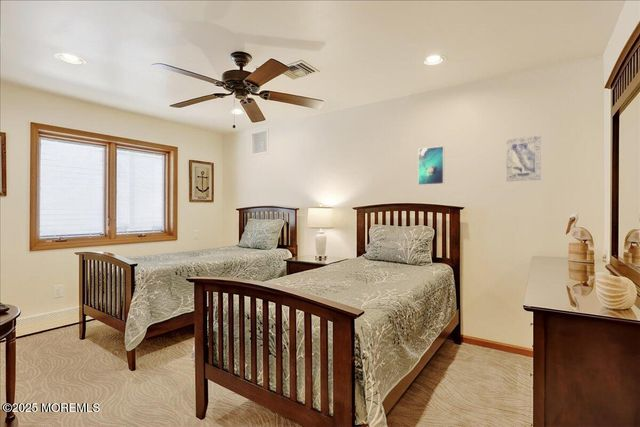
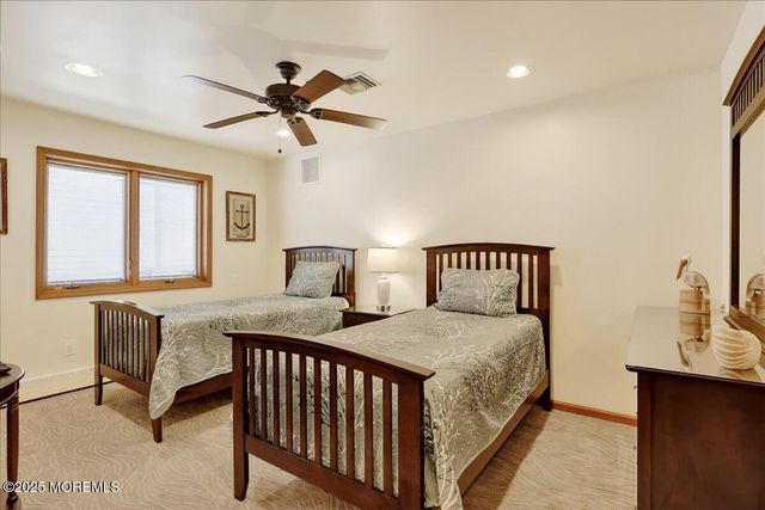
- wall art [505,134,542,182]
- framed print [417,145,445,186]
